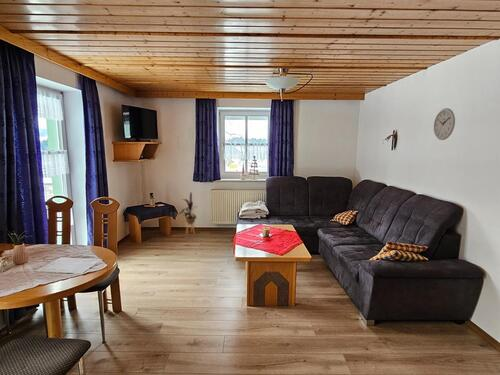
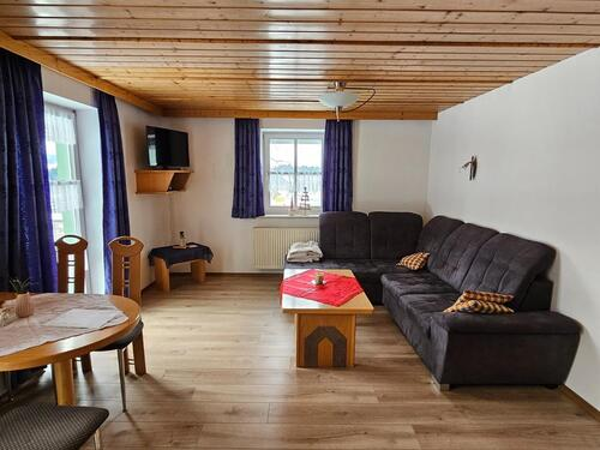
- wall clock [433,107,456,141]
- house plant [176,191,198,235]
